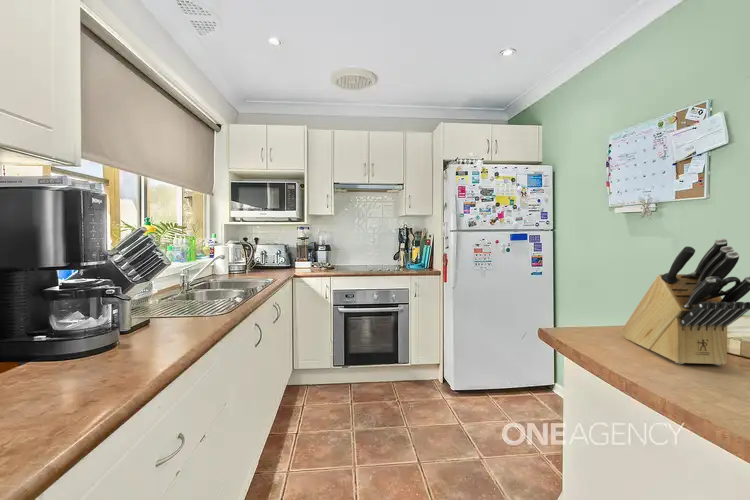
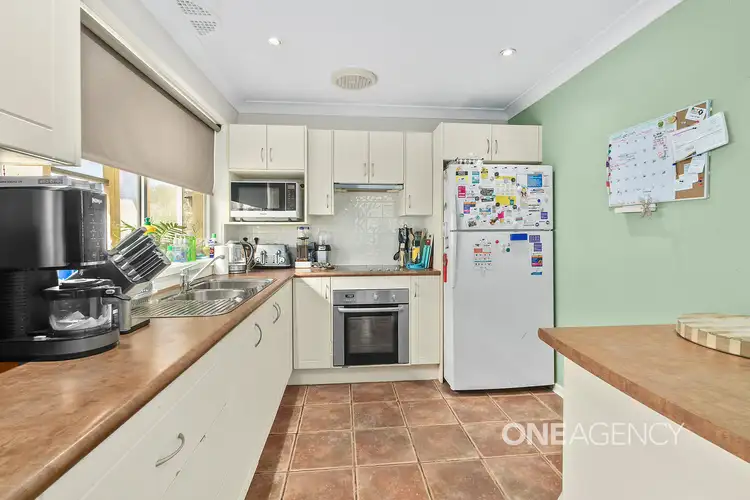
- knife block [621,238,750,366]
